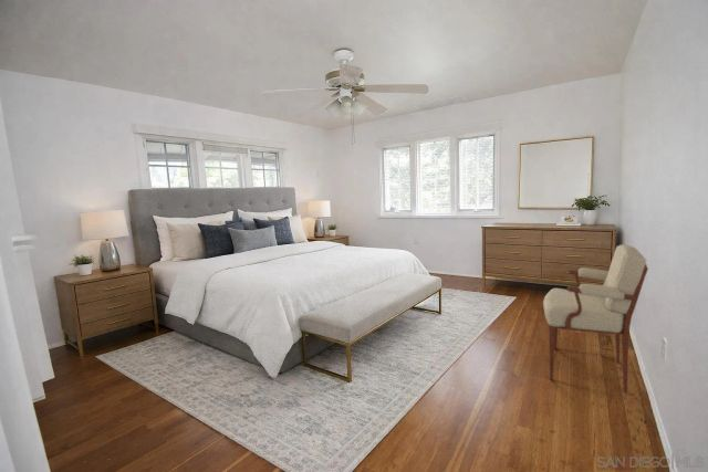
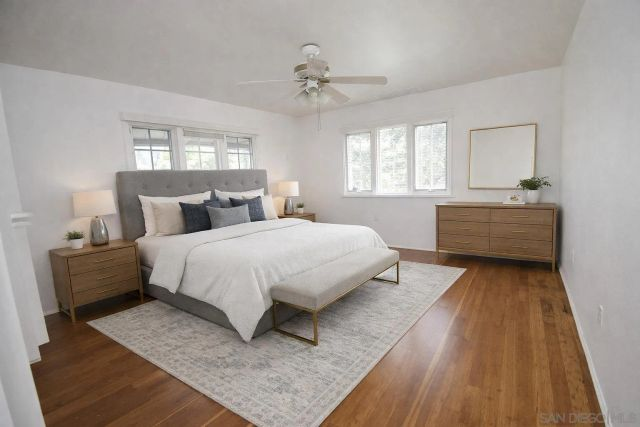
- armchair [542,243,649,394]
